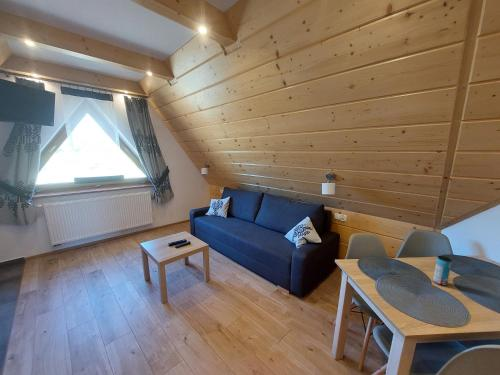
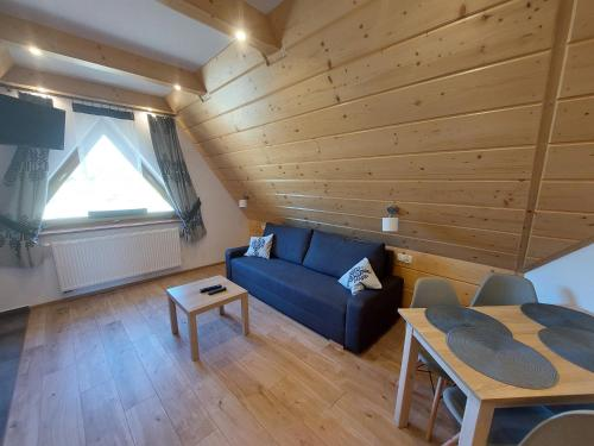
- beverage can [432,255,453,287]
